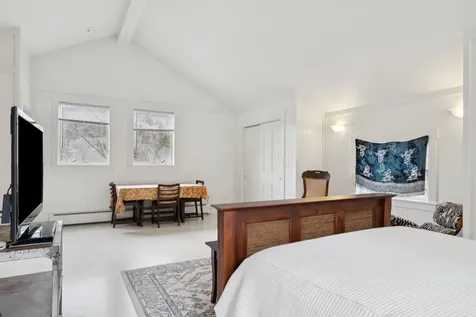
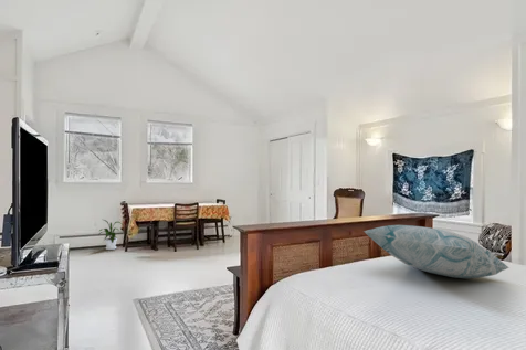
+ decorative pillow [362,224,511,279]
+ house plant [97,219,124,251]
